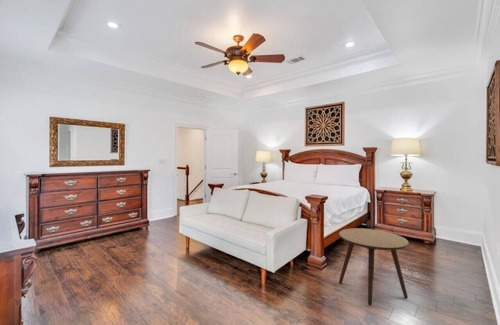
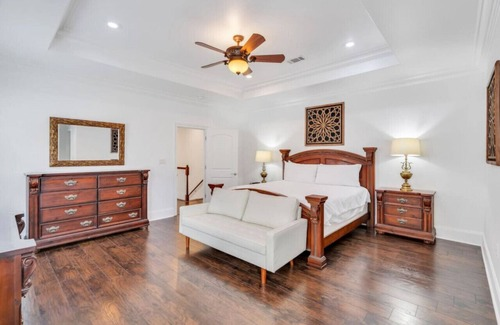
- side table [338,227,410,307]
